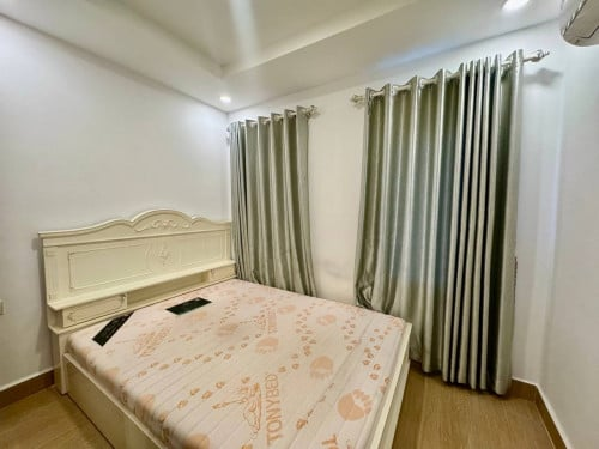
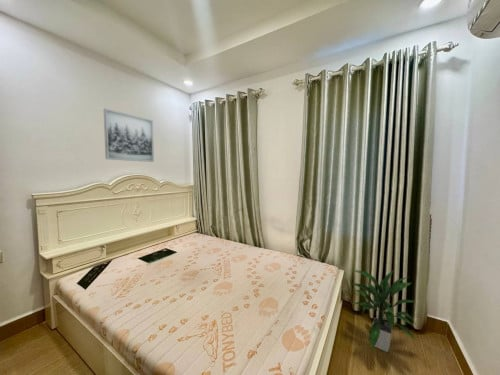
+ wall art [103,108,155,163]
+ indoor plant [349,269,418,353]
